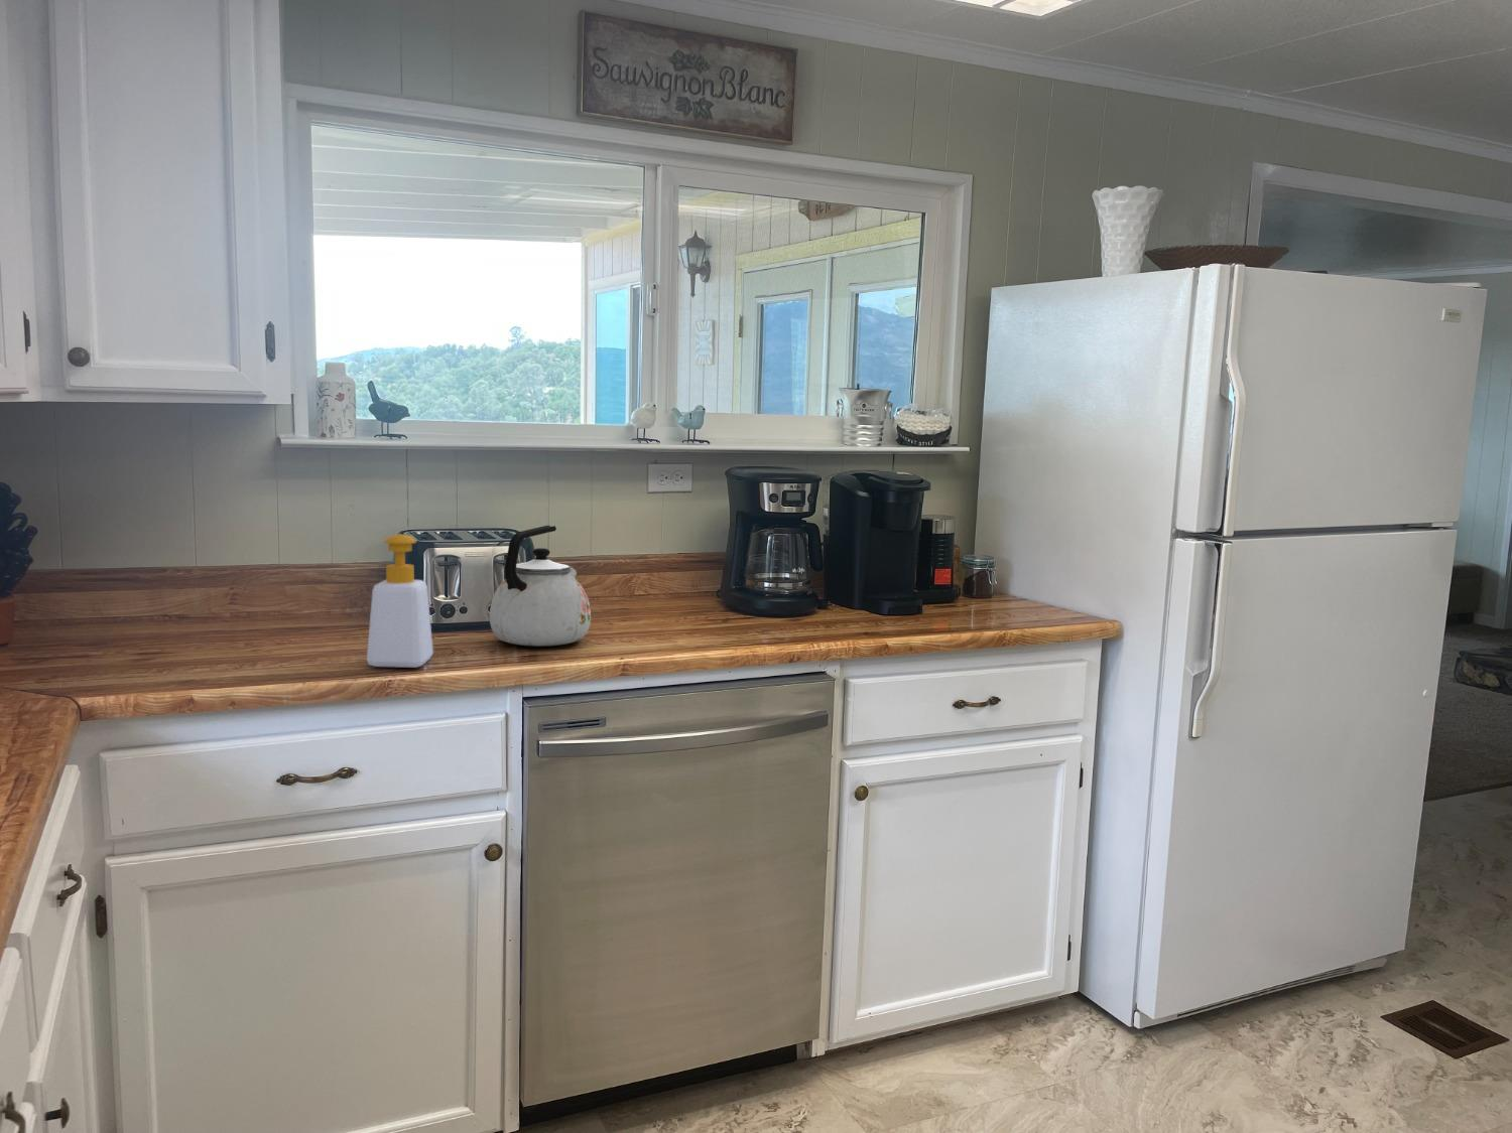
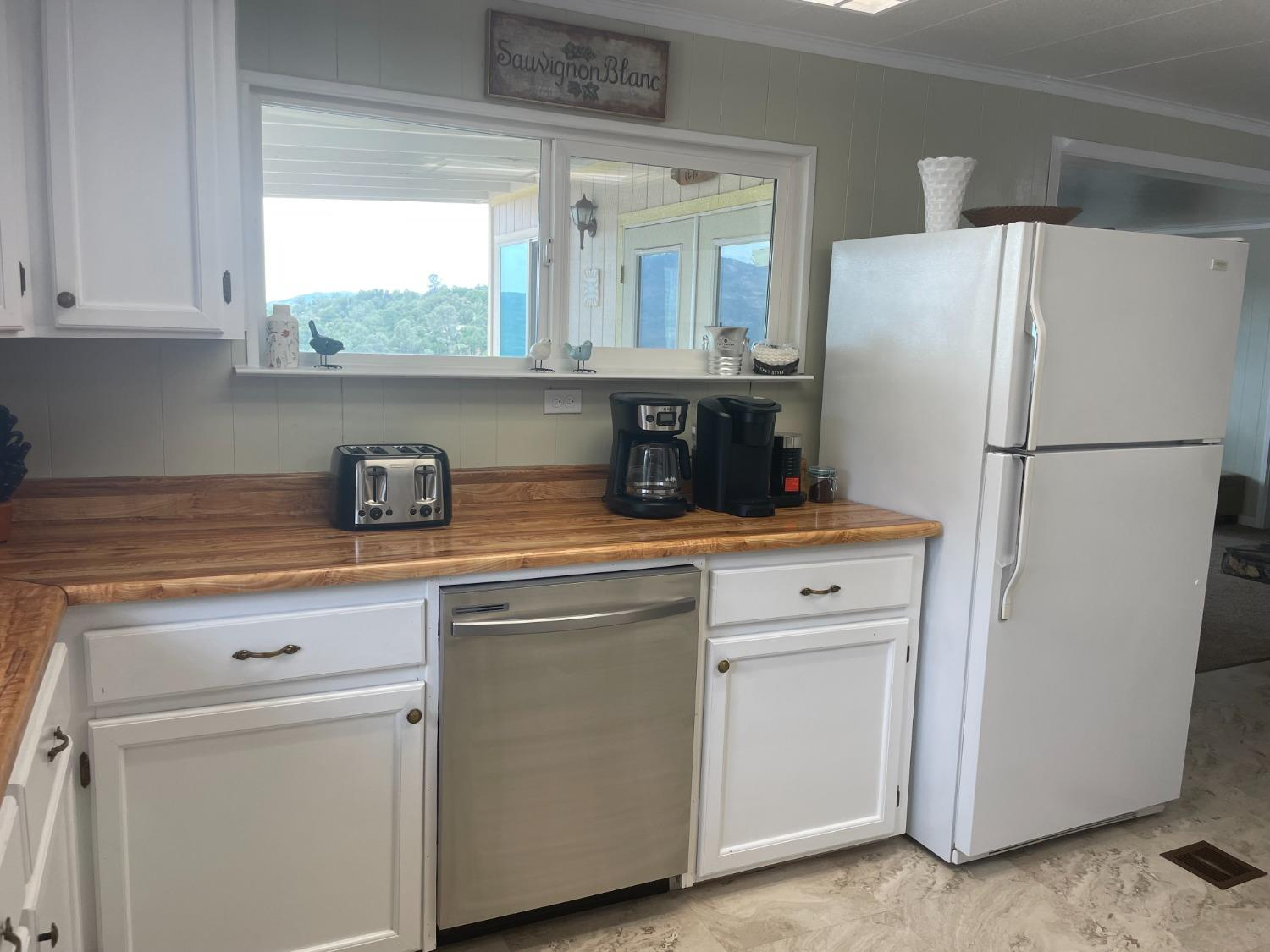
- soap bottle [365,533,435,669]
- kettle [489,525,592,647]
